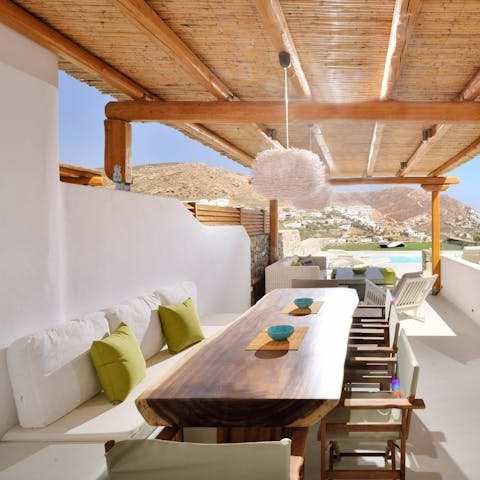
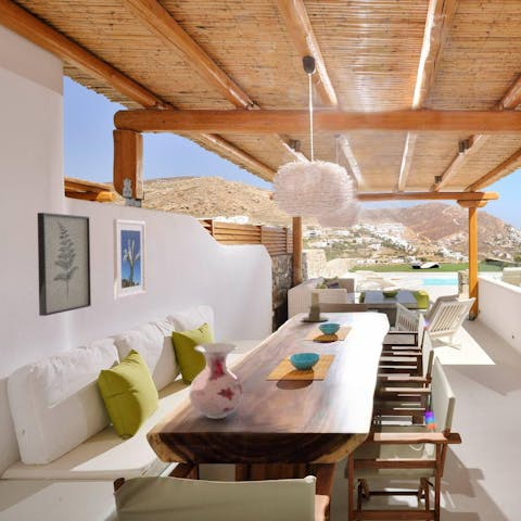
+ vase [188,342,244,420]
+ candle holder [301,291,330,322]
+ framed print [112,218,148,301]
+ wall art [37,212,92,317]
